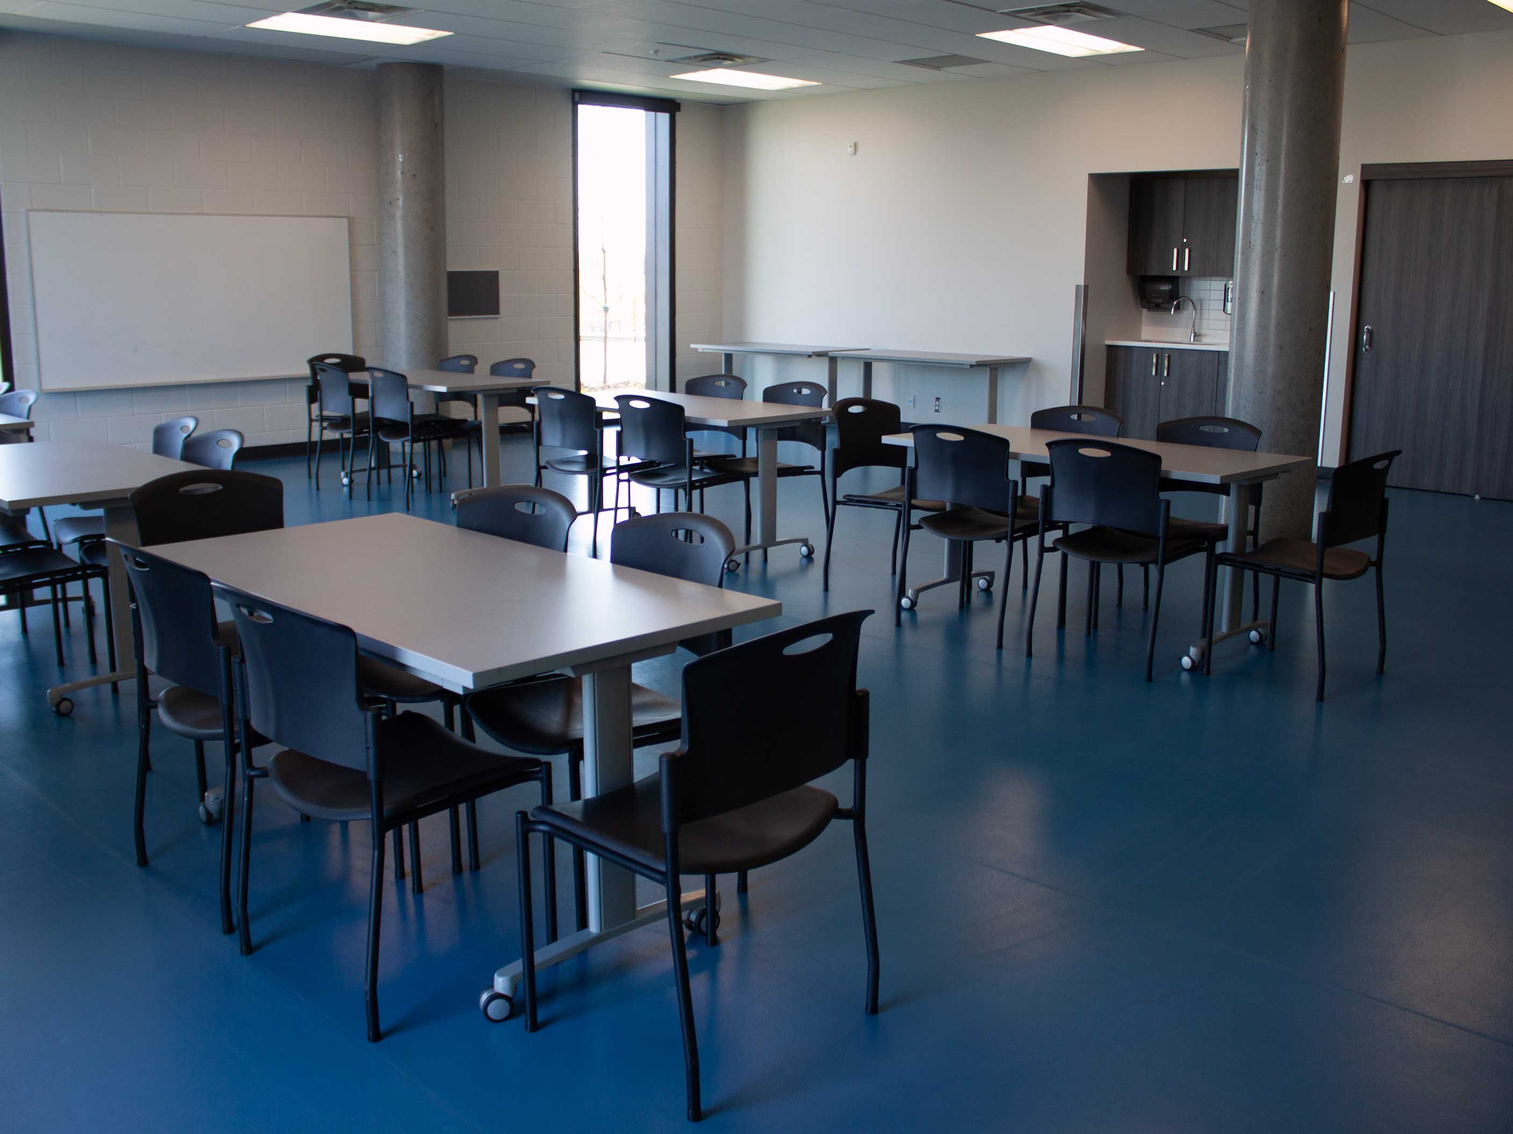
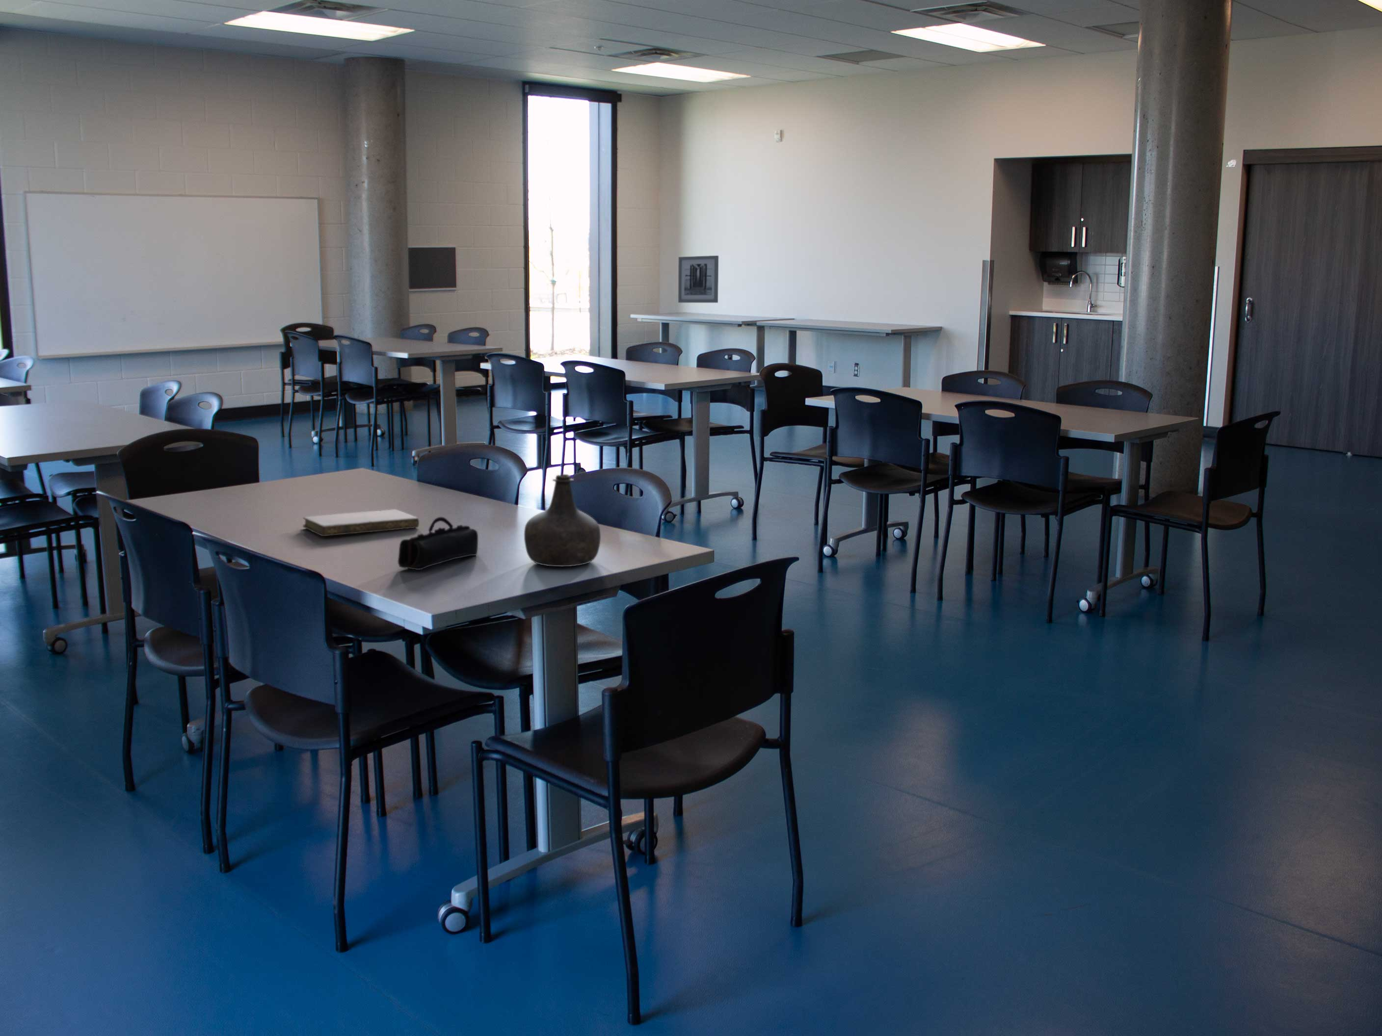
+ pencil case [397,517,479,570]
+ wall art [678,255,719,304]
+ bottle [523,473,601,567]
+ notebook [303,508,420,536]
